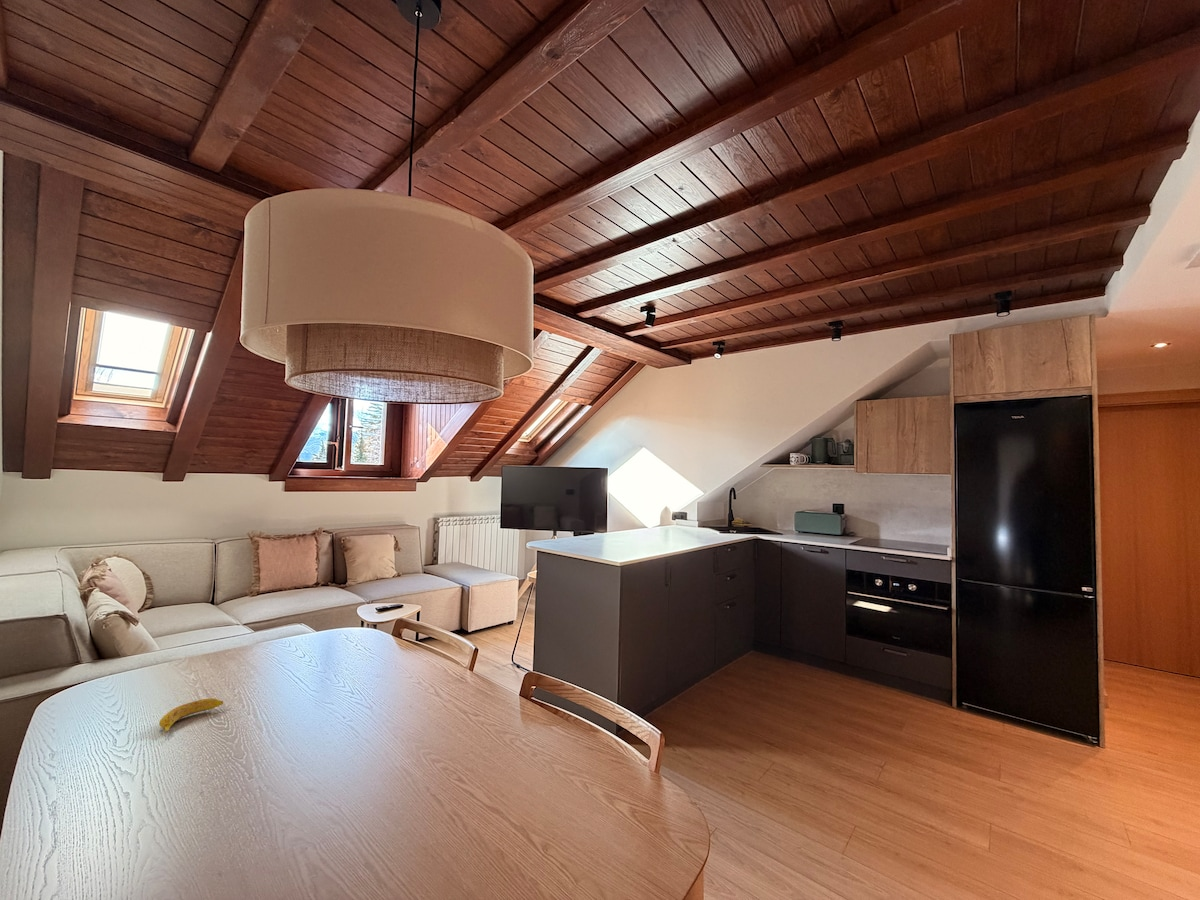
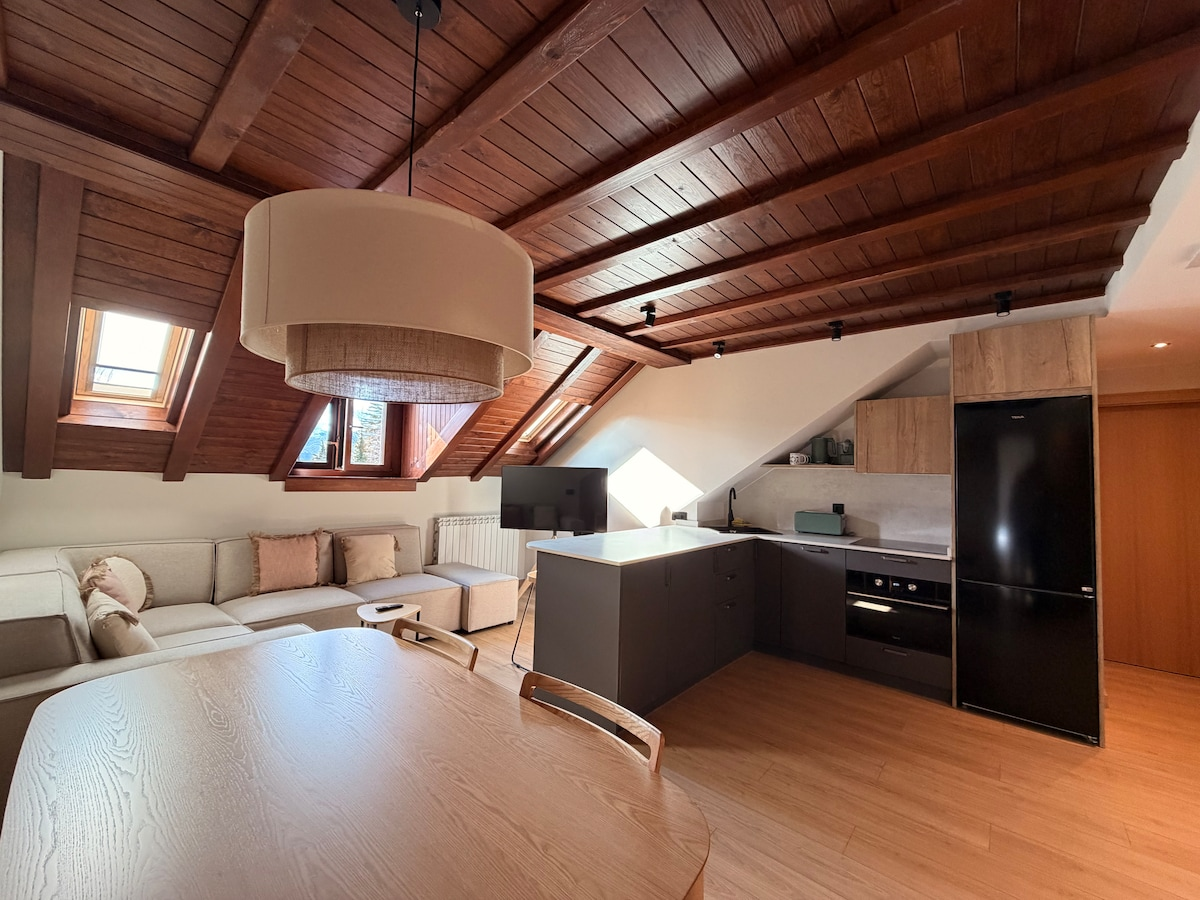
- banana [158,697,224,734]
